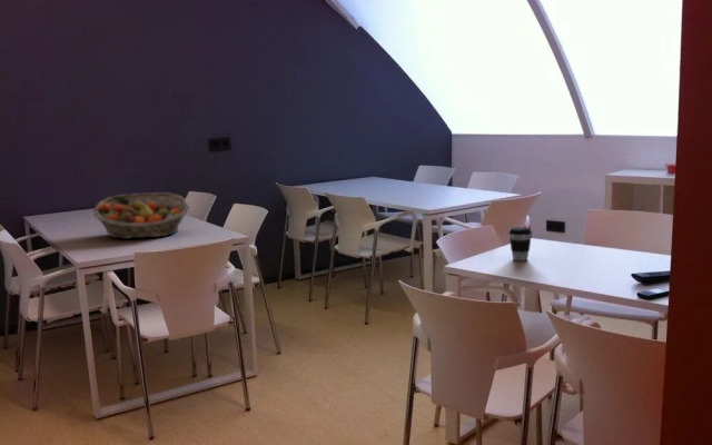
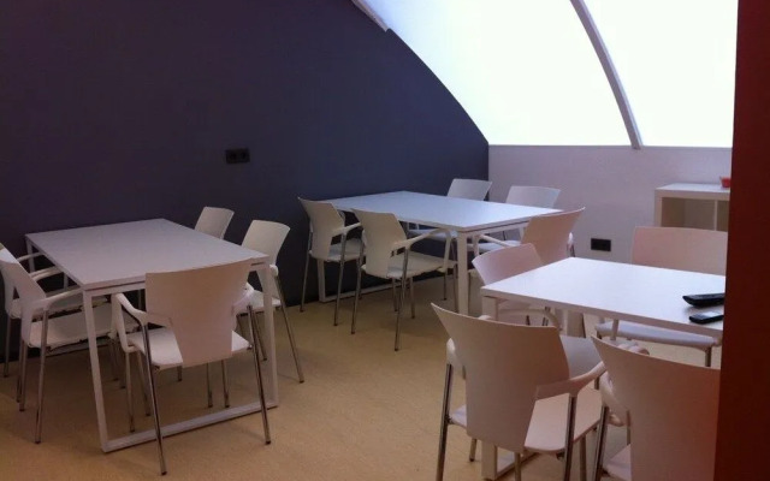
- fruit basket [92,191,190,240]
- coffee cup [507,226,533,261]
